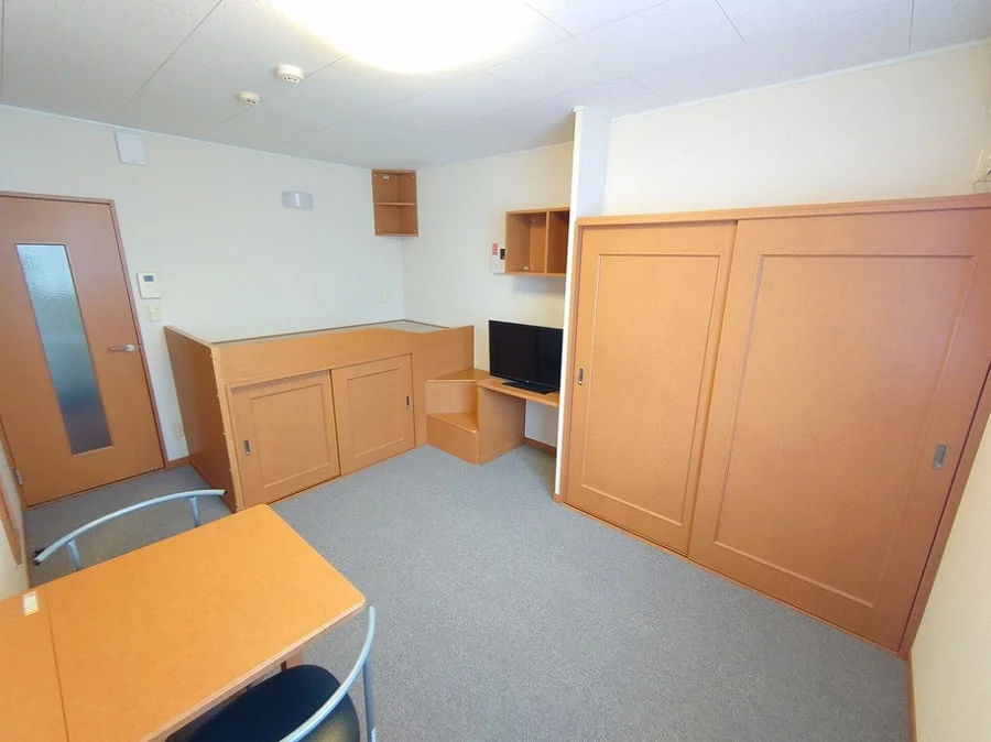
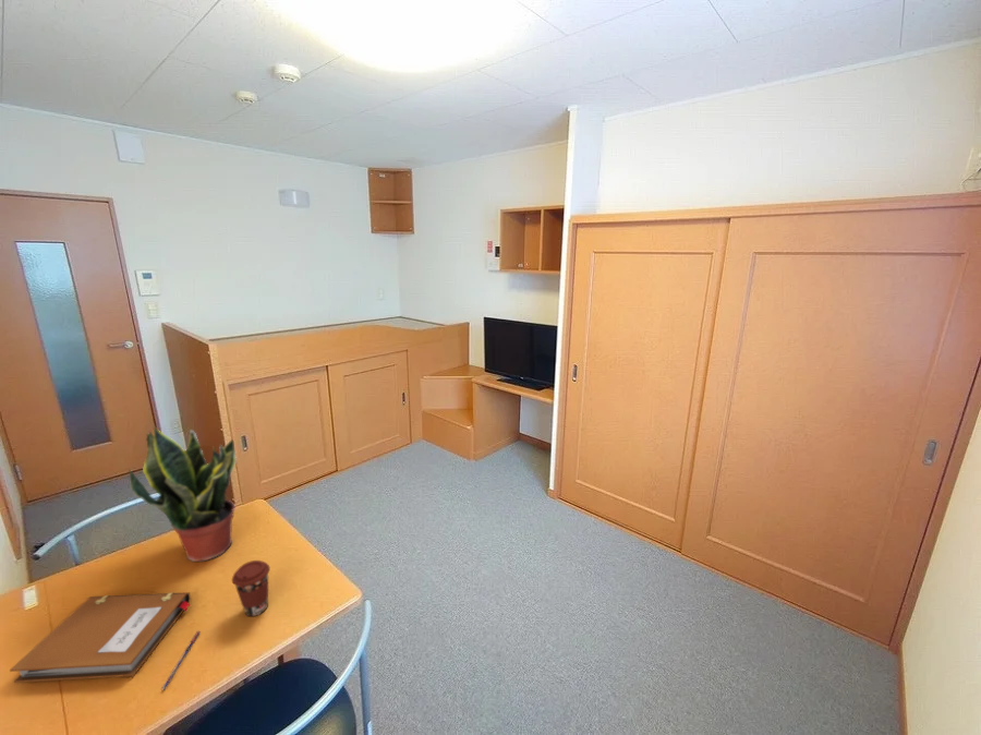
+ pen [160,630,201,691]
+ coffee cup [231,559,271,617]
+ potted plant [129,424,238,563]
+ notebook [9,591,192,684]
